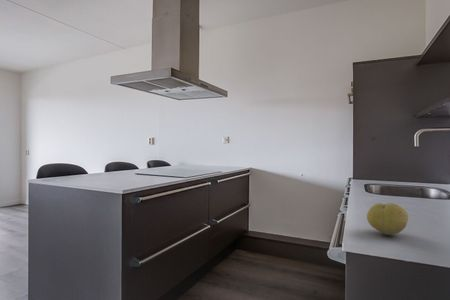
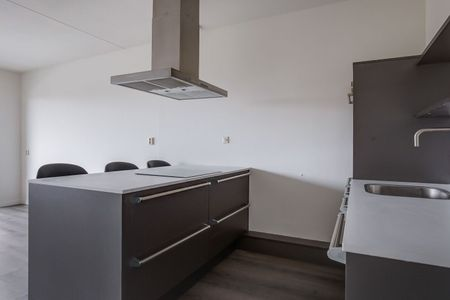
- fruit [366,202,409,236]
